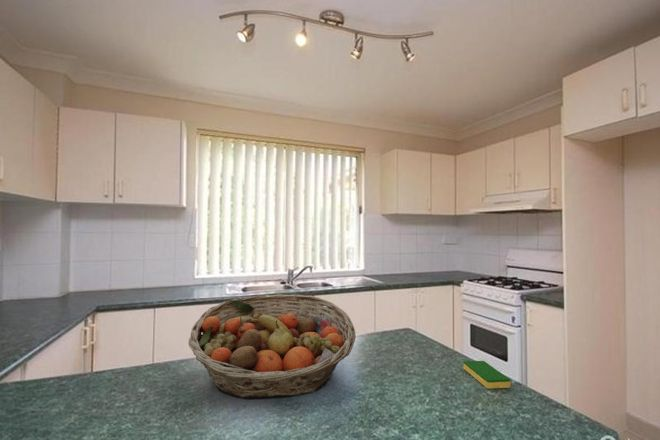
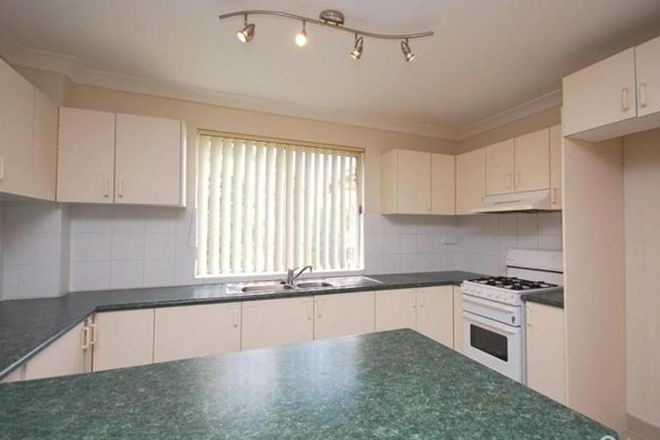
- dish sponge [463,360,511,390]
- fruit basket [188,294,357,400]
